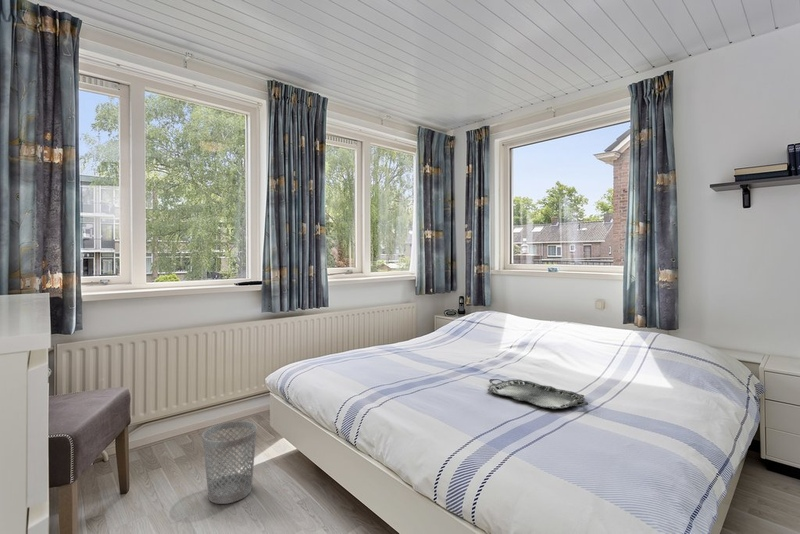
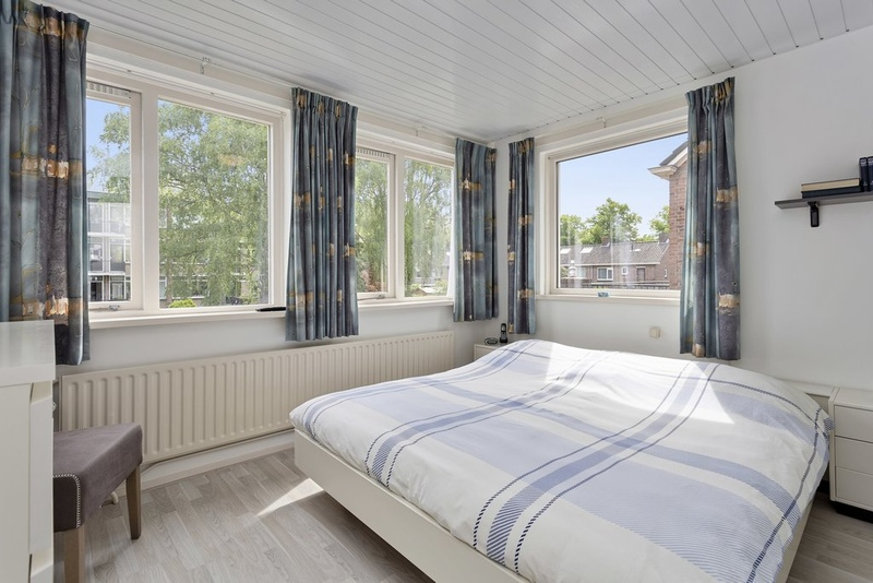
- serving tray [487,378,590,410]
- wastebasket [201,420,258,505]
